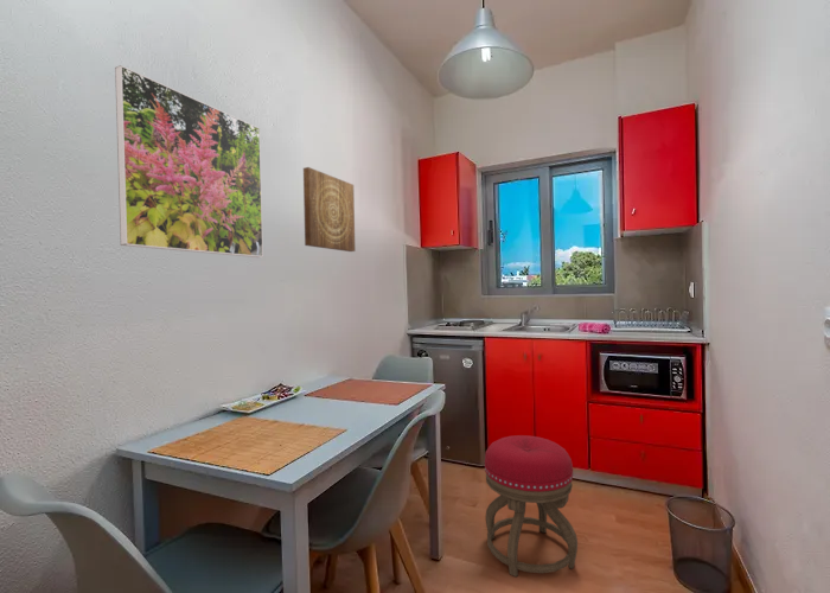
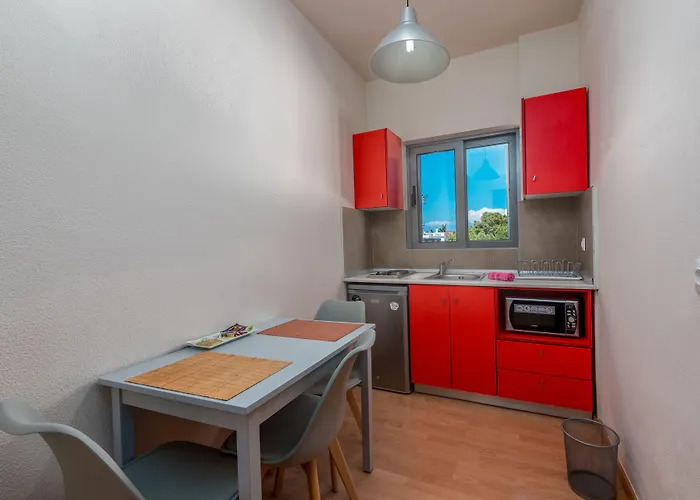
- wall art [302,166,356,253]
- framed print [114,64,264,259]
- stool [484,434,579,578]
